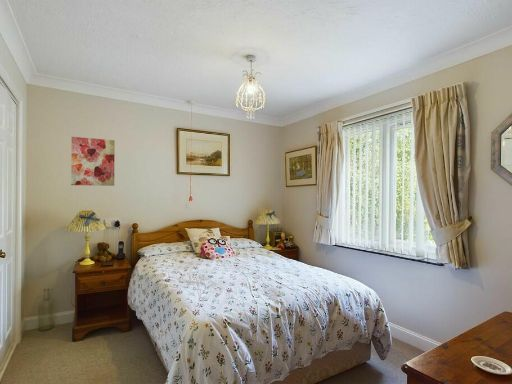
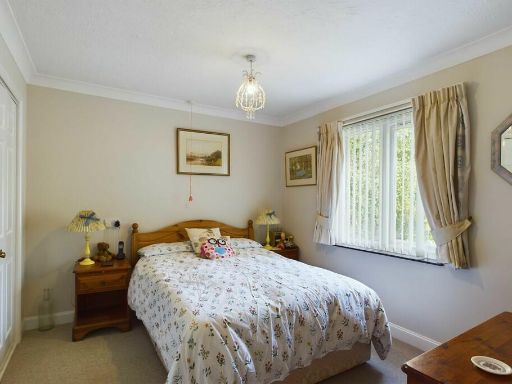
- wall art [70,136,116,187]
